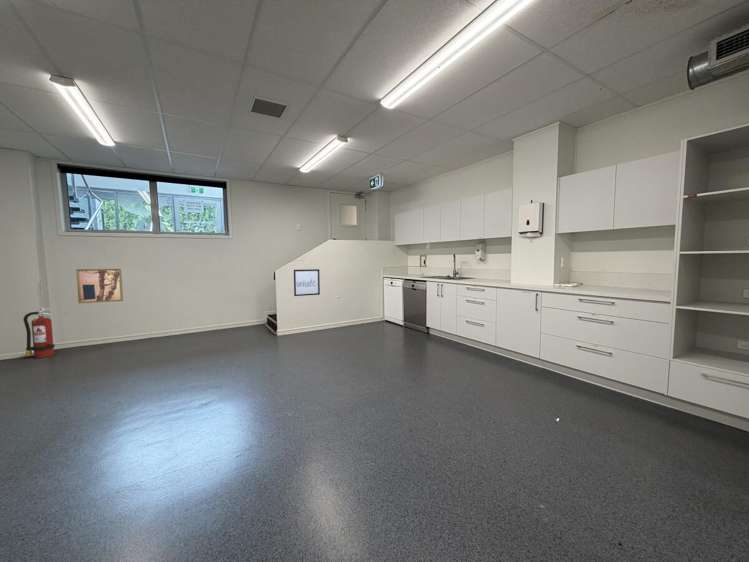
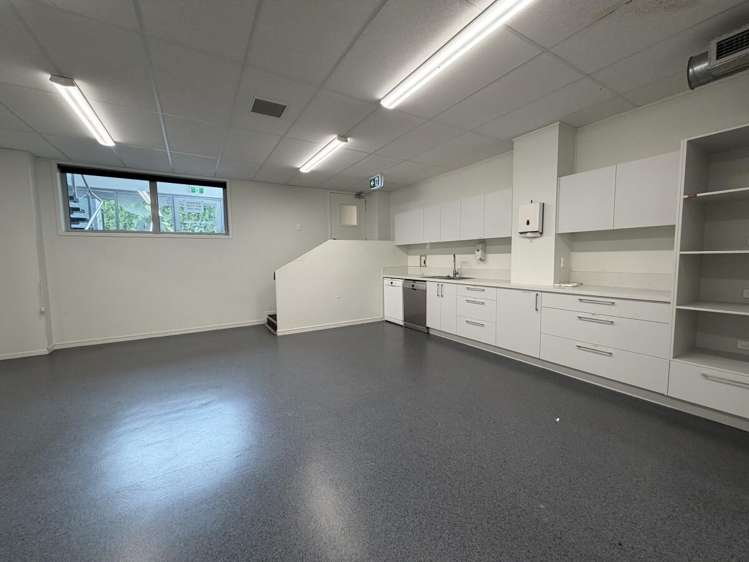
- fire extinguisher [22,307,56,359]
- wall art [75,268,124,304]
- wall art [293,268,321,297]
